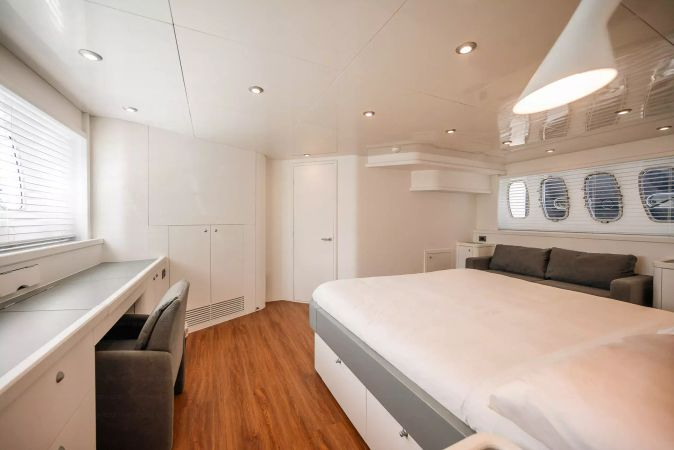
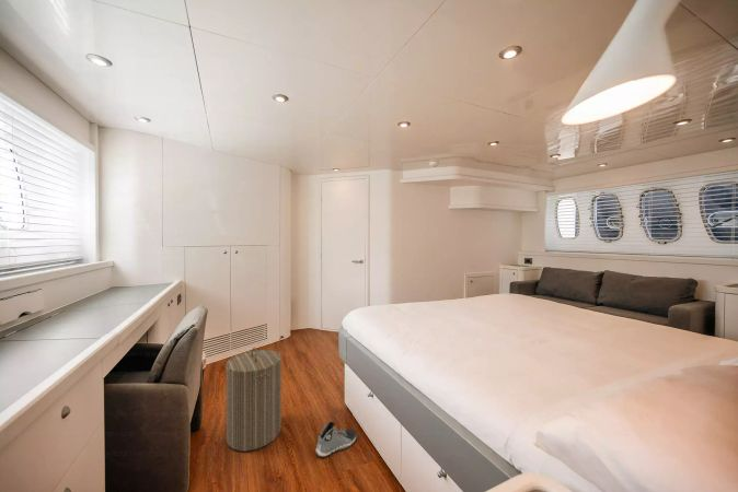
+ laundry hamper [224,347,282,453]
+ sneaker [315,421,358,458]
